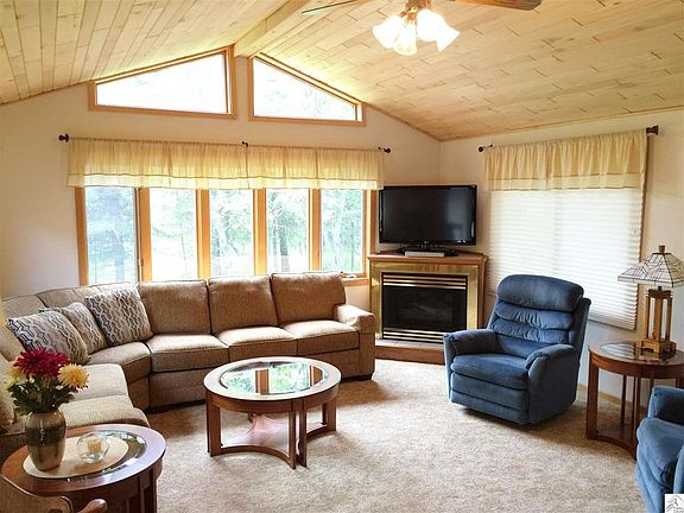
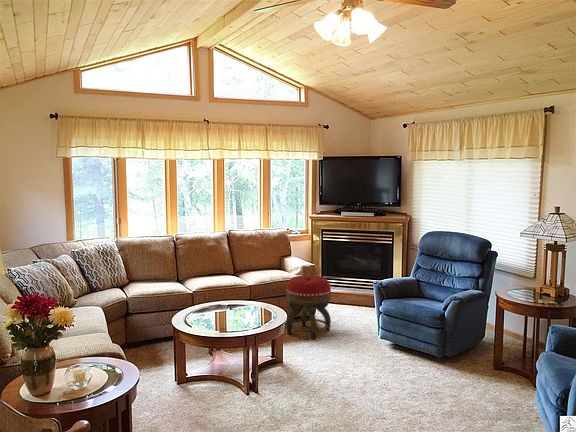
+ footstool [285,275,332,340]
